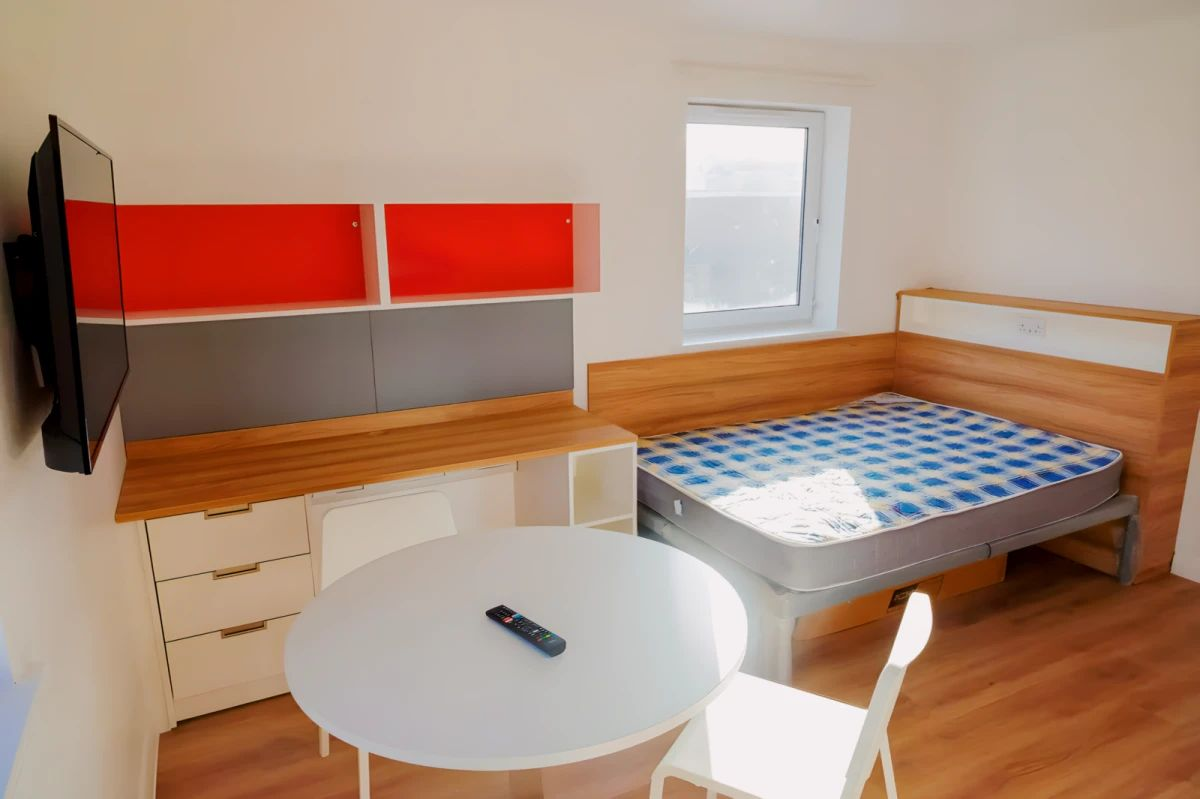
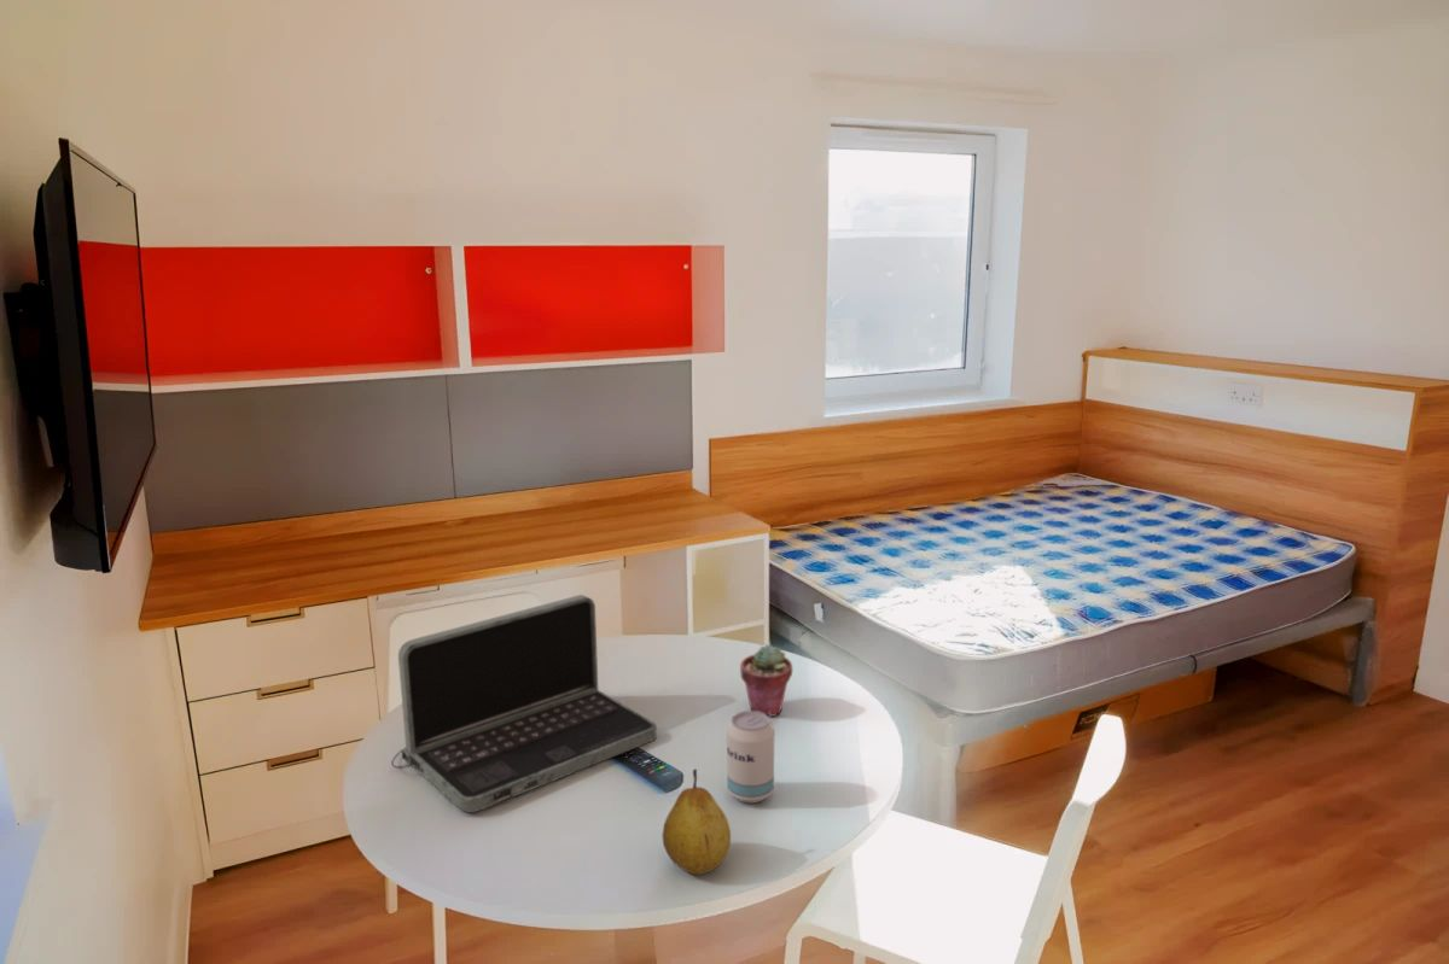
+ fruit [662,769,732,876]
+ potted succulent [739,643,793,718]
+ beverage can [726,709,775,805]
+ laptop [390,594,658,813]
